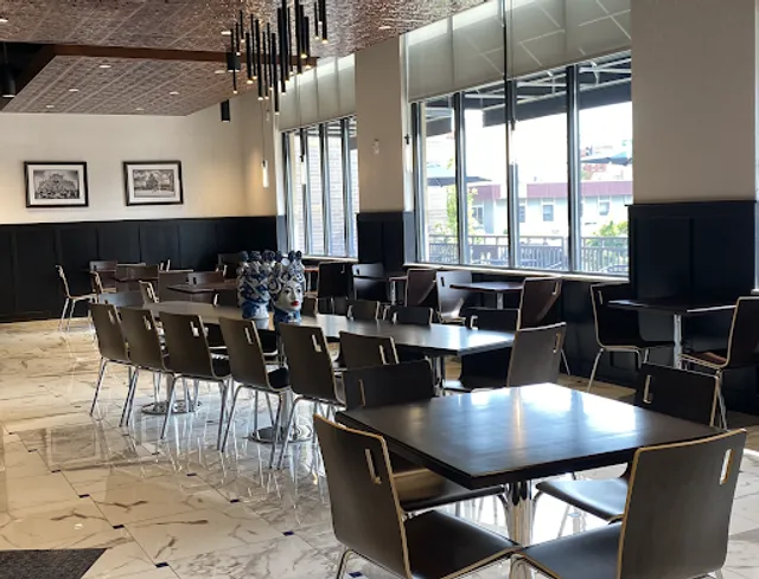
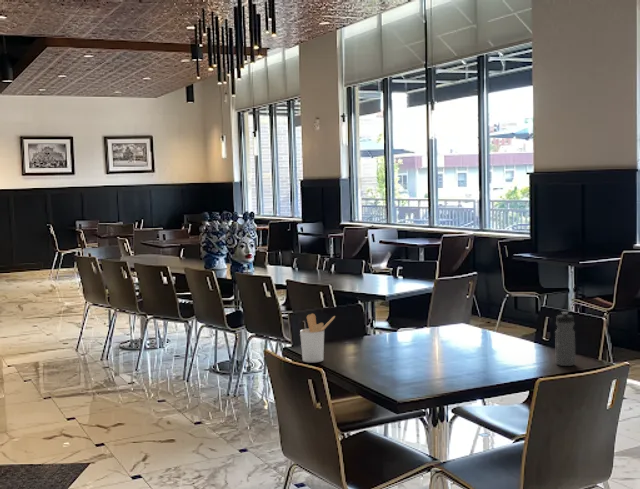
+ utensil holder [299,313,336,363]
+ water bottle [554,311,576,367]
